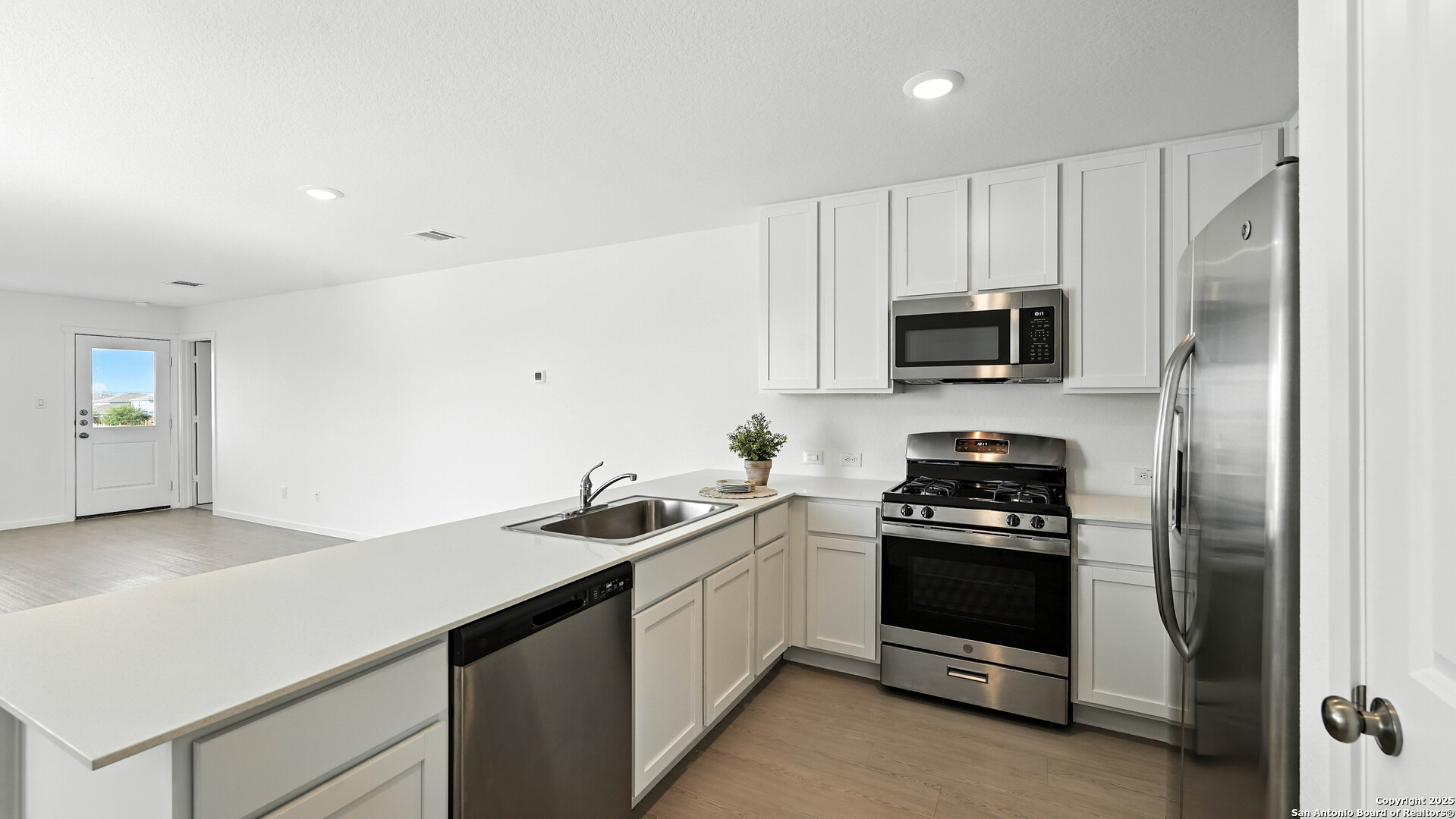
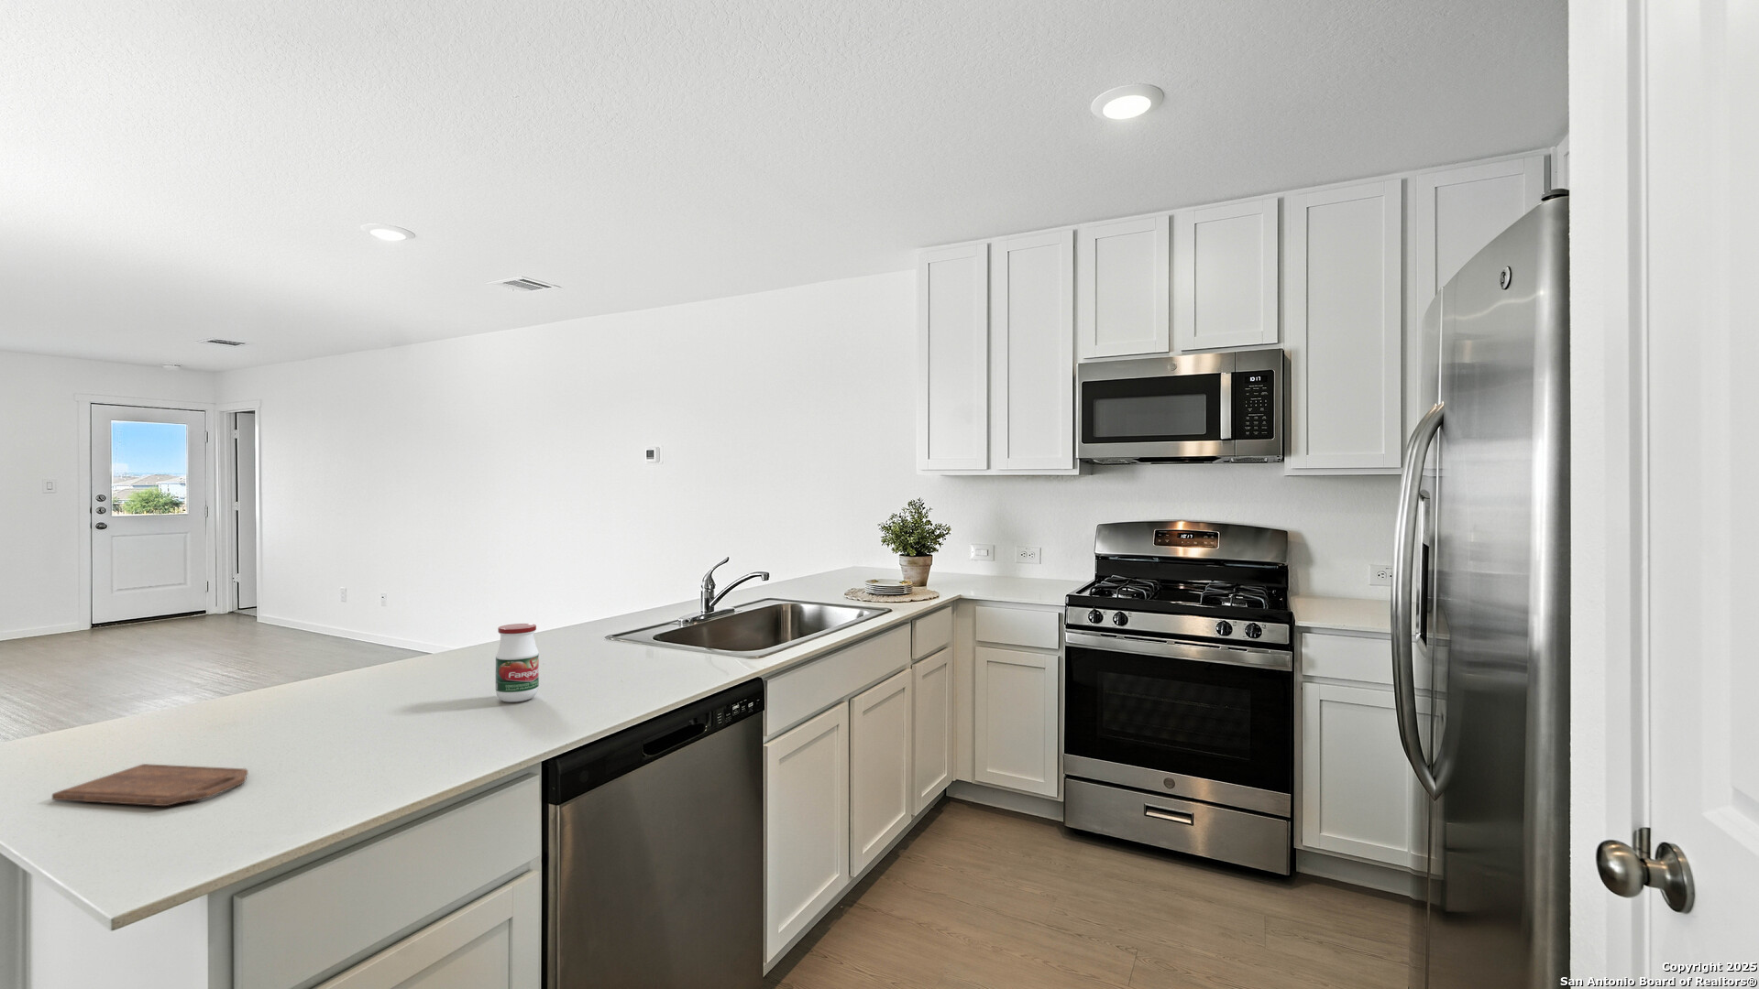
+ cutting board [51,763,249,807]
+ jar [495,623,540,703]
